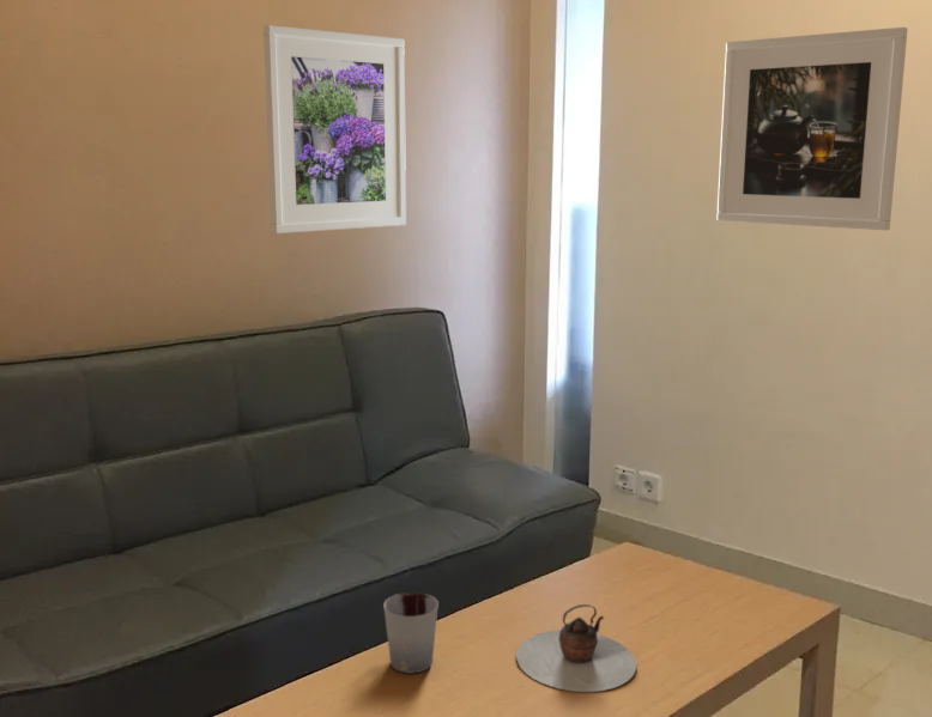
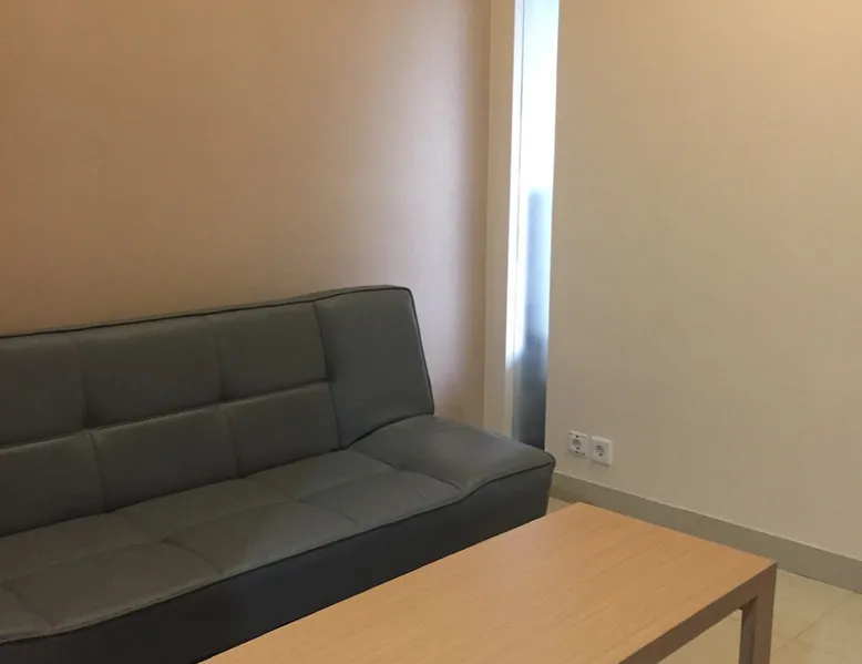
- teapot [515,603,637,693]
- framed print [715,26,909,231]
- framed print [262,24,407,235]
- cup [382,591,440,674]
